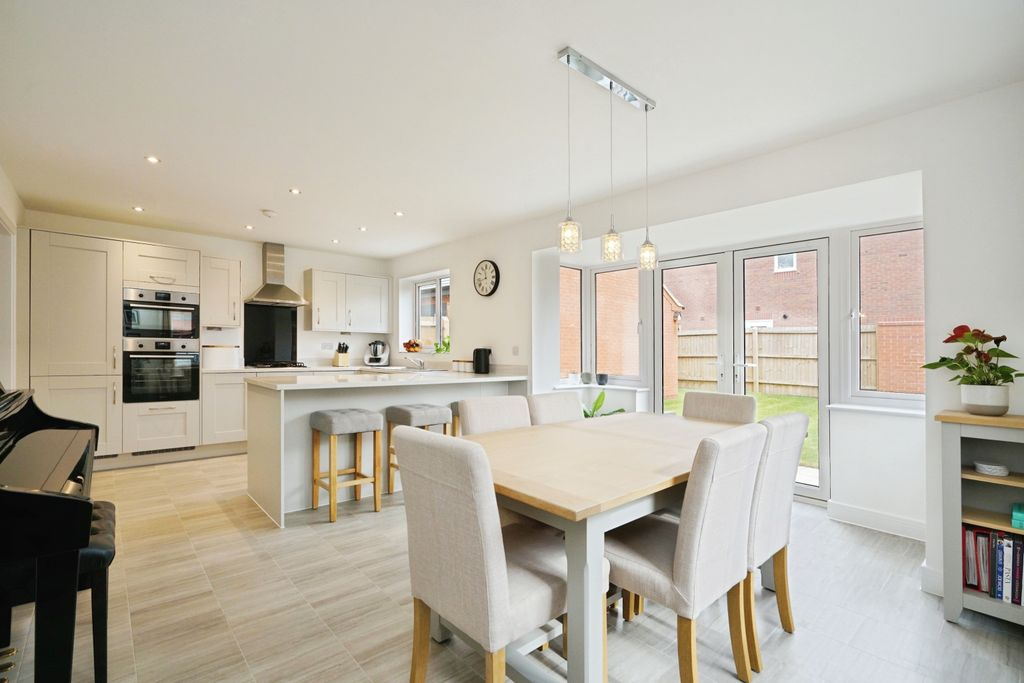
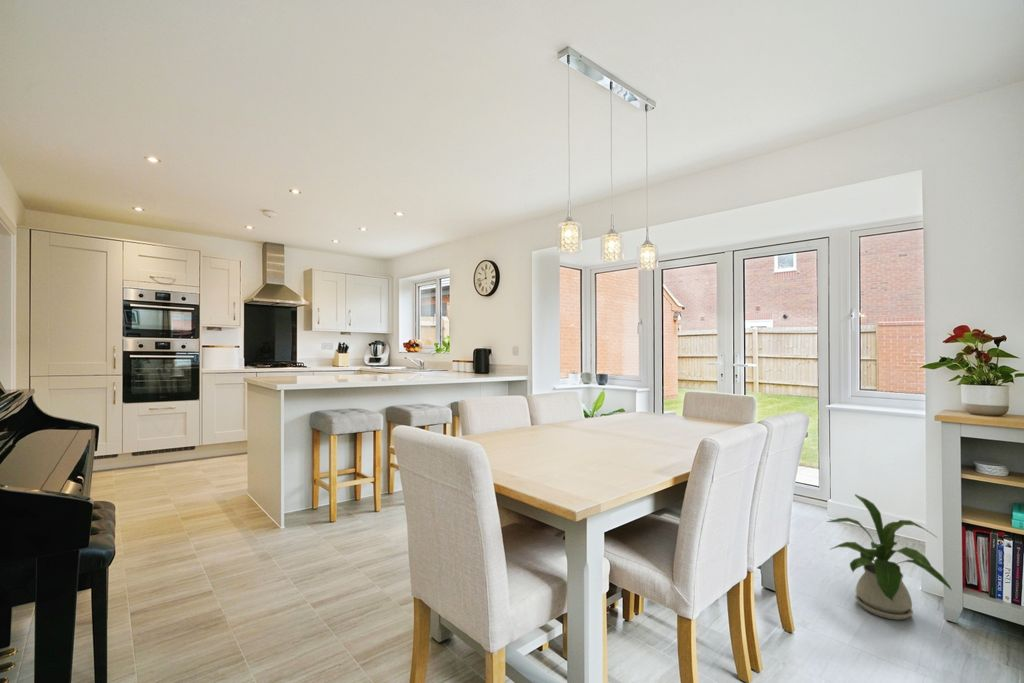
+ house plant [825,493,953,621]
